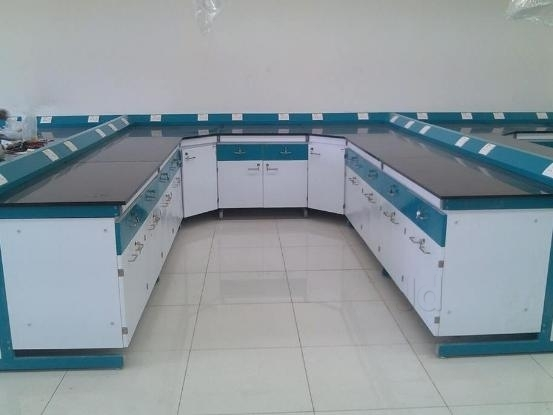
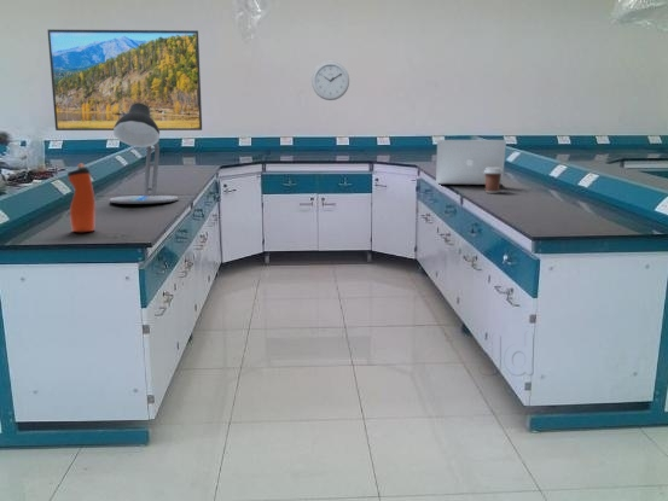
+ desk lamp [109,103,180,205]
+ laptop [435,139,507,186]
+ water bottle [66,163,97,233]
+ coffee cup [483,168,503,194]
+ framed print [47,28,203,132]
+ wall clock [310,60,350,101]
